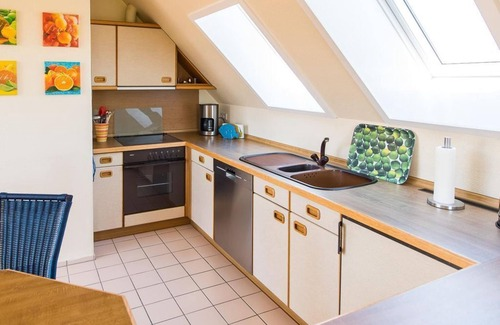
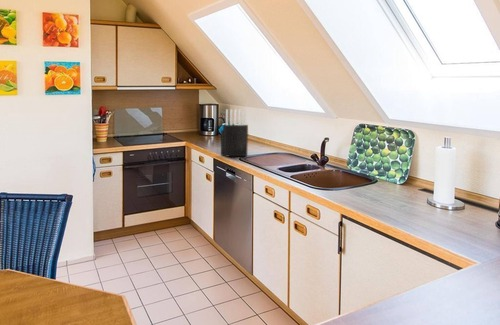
+ knife block [220,108,249,158]
